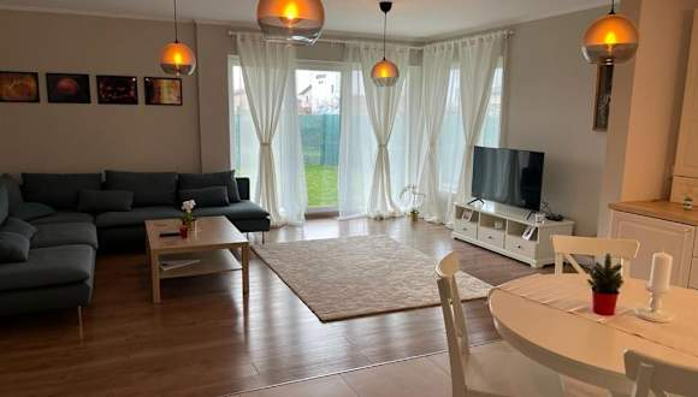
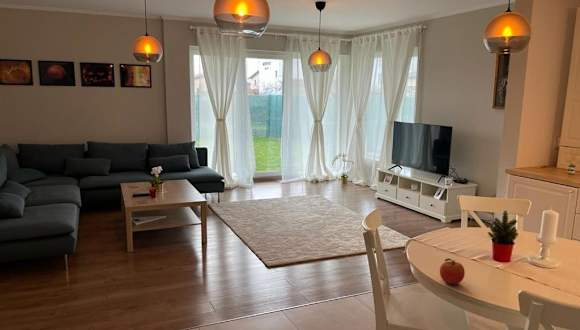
+ fruit [439,257,466,285]
